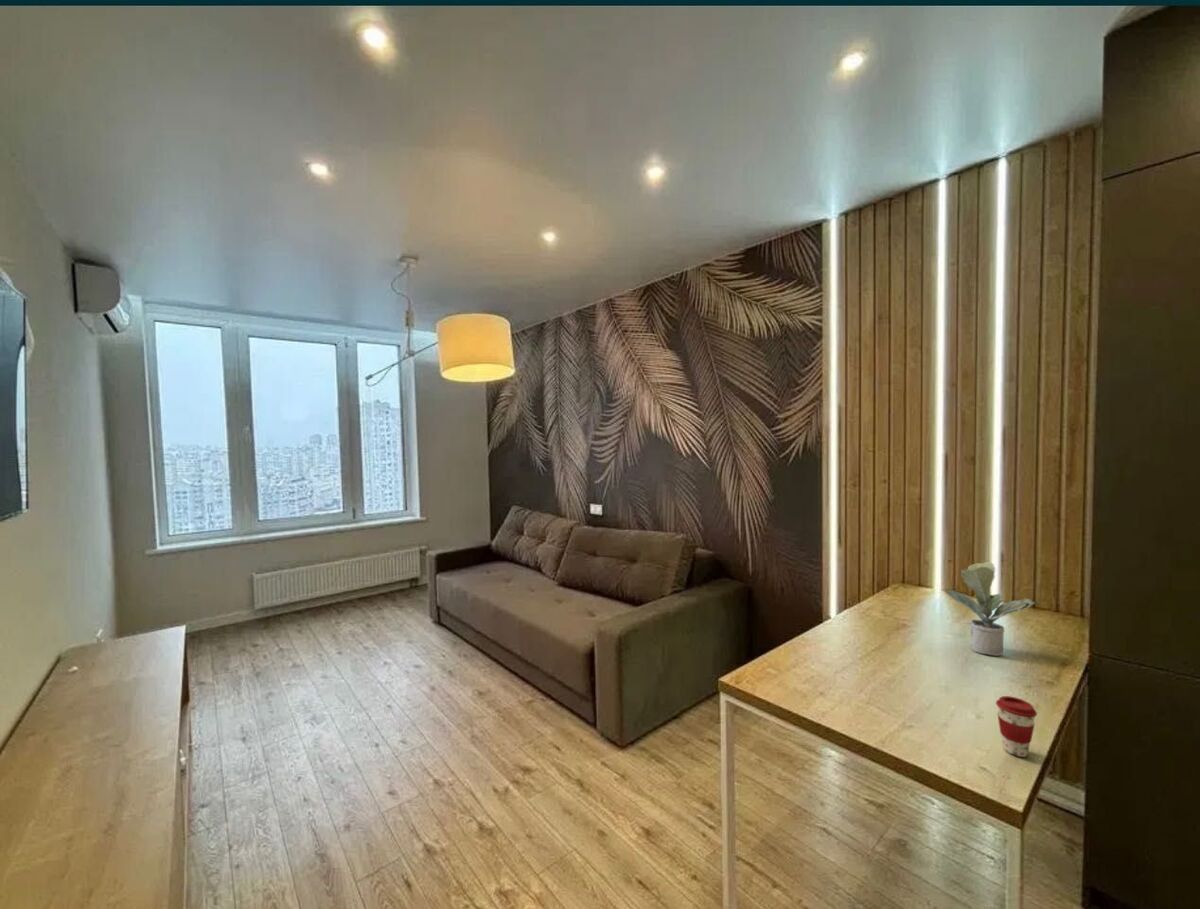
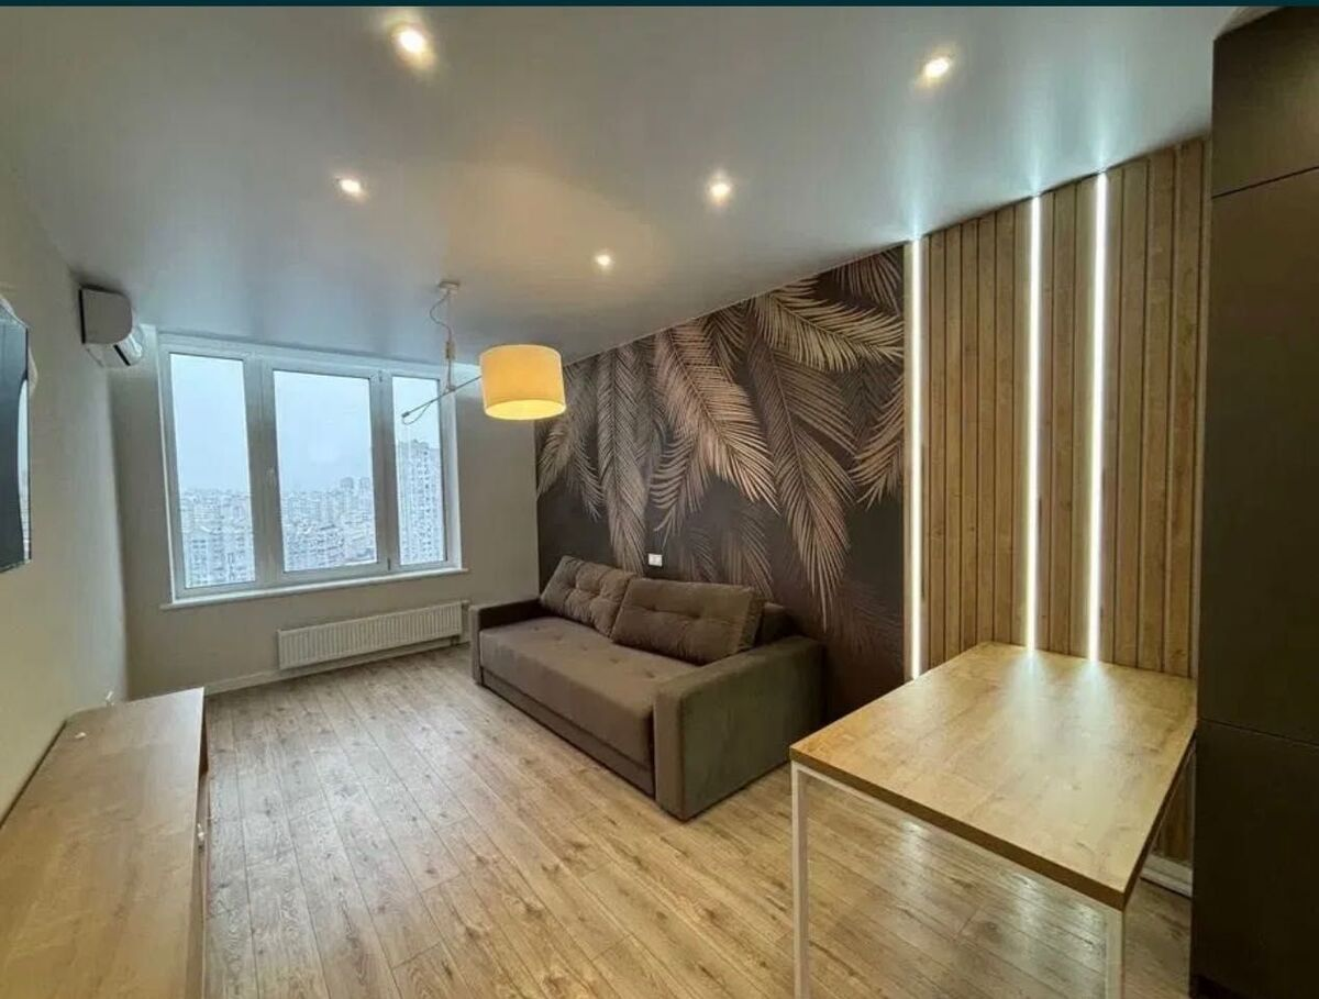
- coffee cup [995,695,1038,758]
- potted plant [944,561,1036,657]
